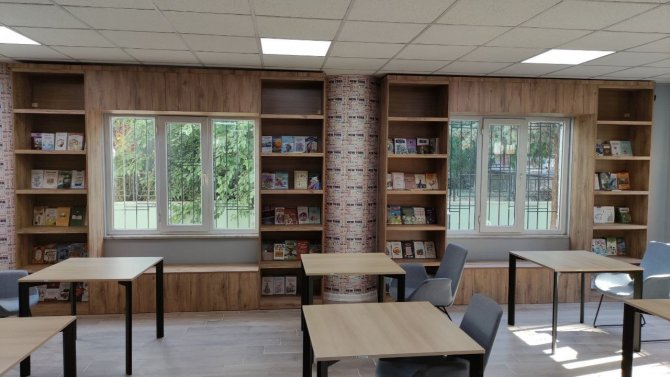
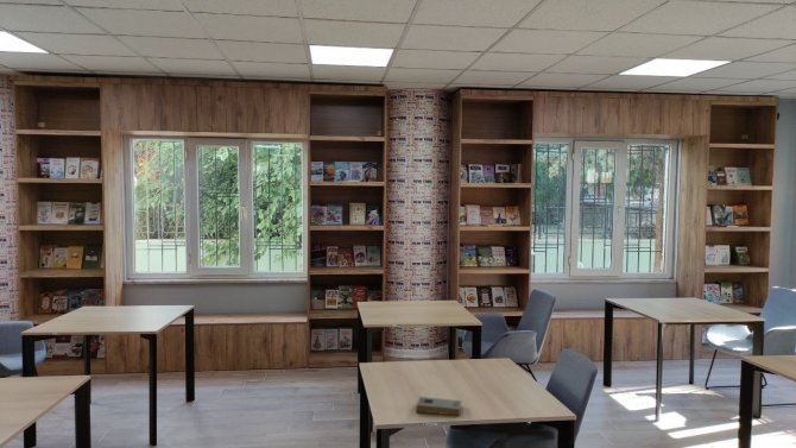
+ book [415,396,462,417]
